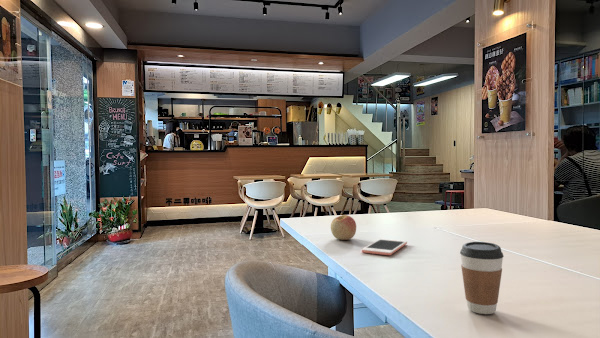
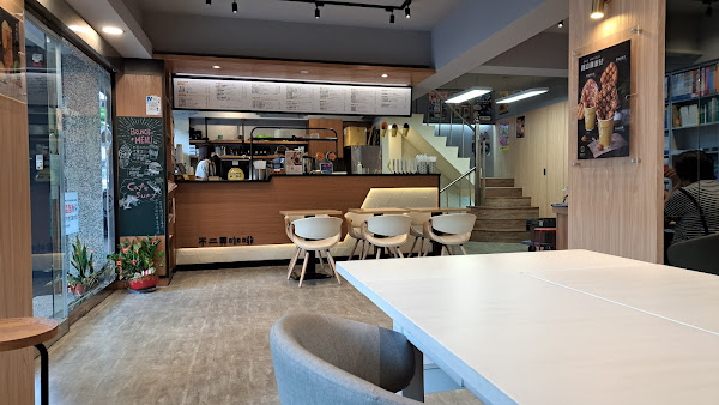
- coffee cup [459,241,504,315]
- apple [330,214,357,241]
- cell phone [361,238,408,256]
